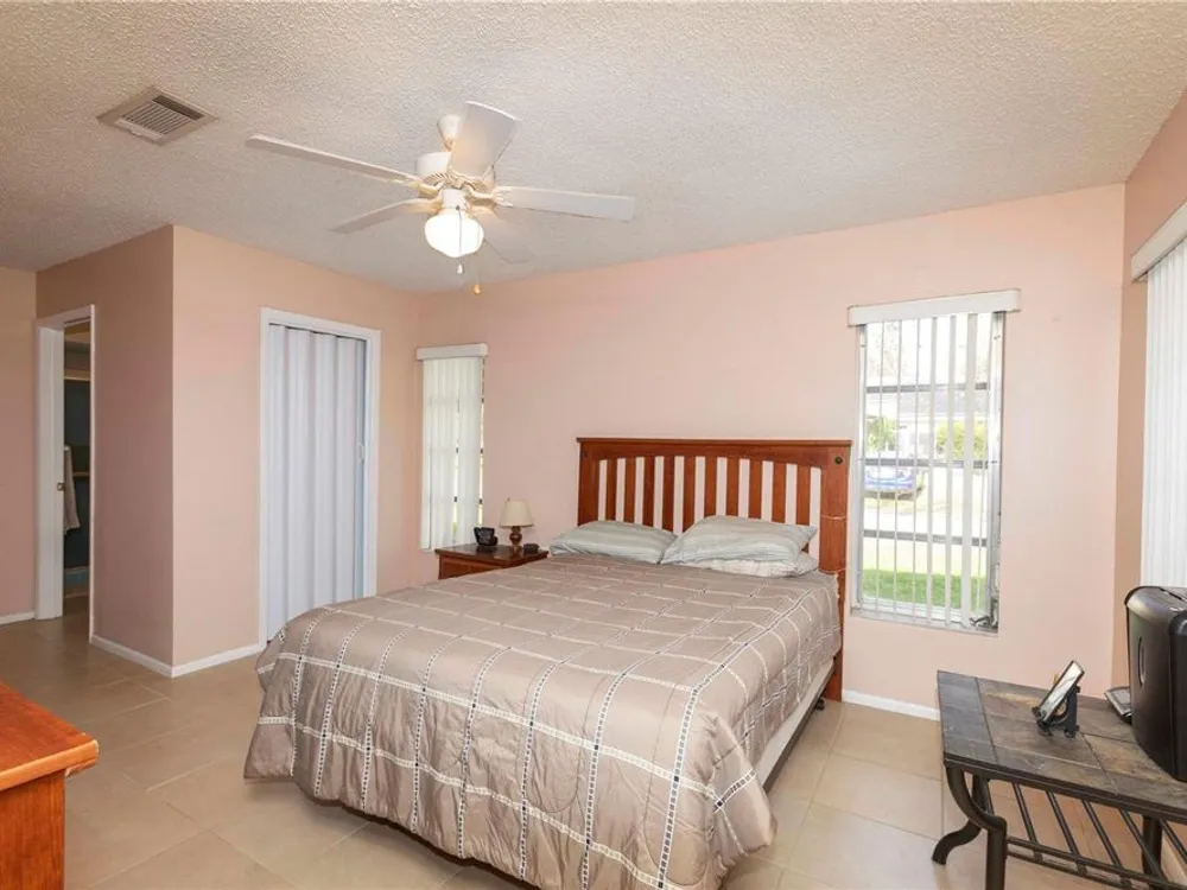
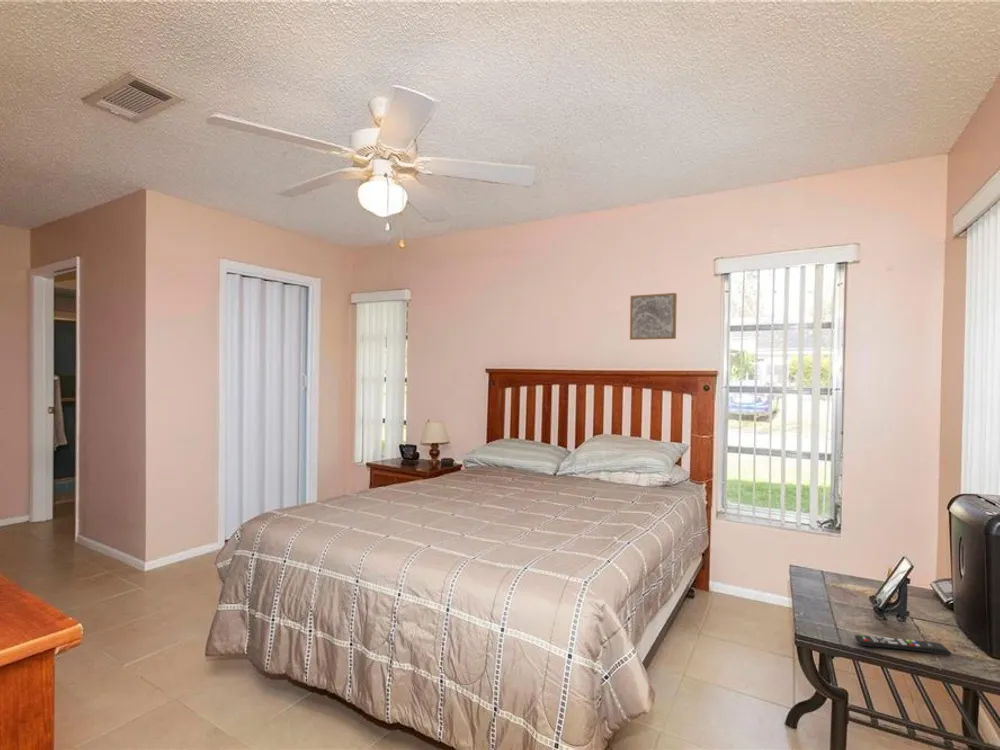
+ remote control [854,634,952,656]
+ wall art [629,292,678,341]
